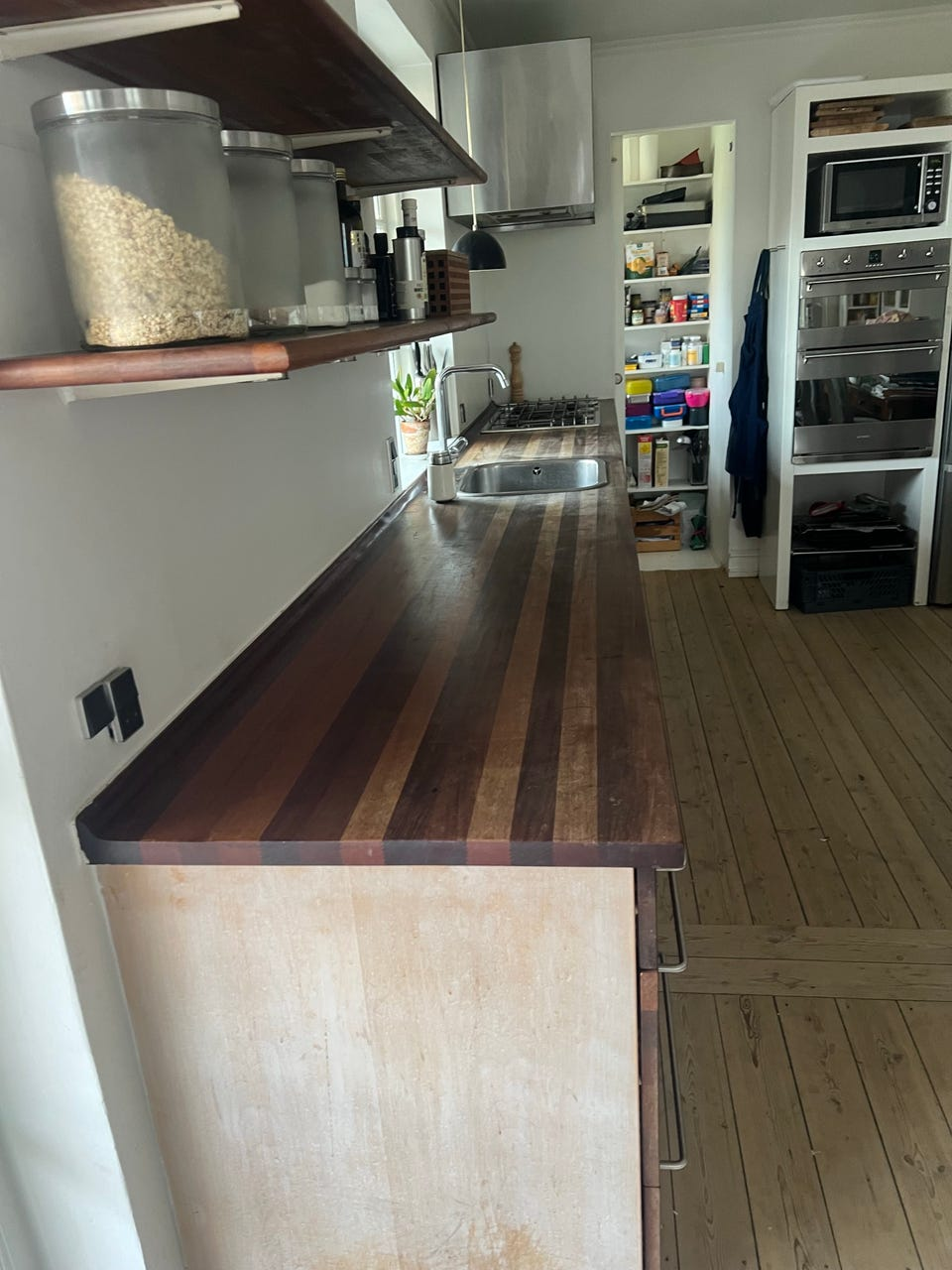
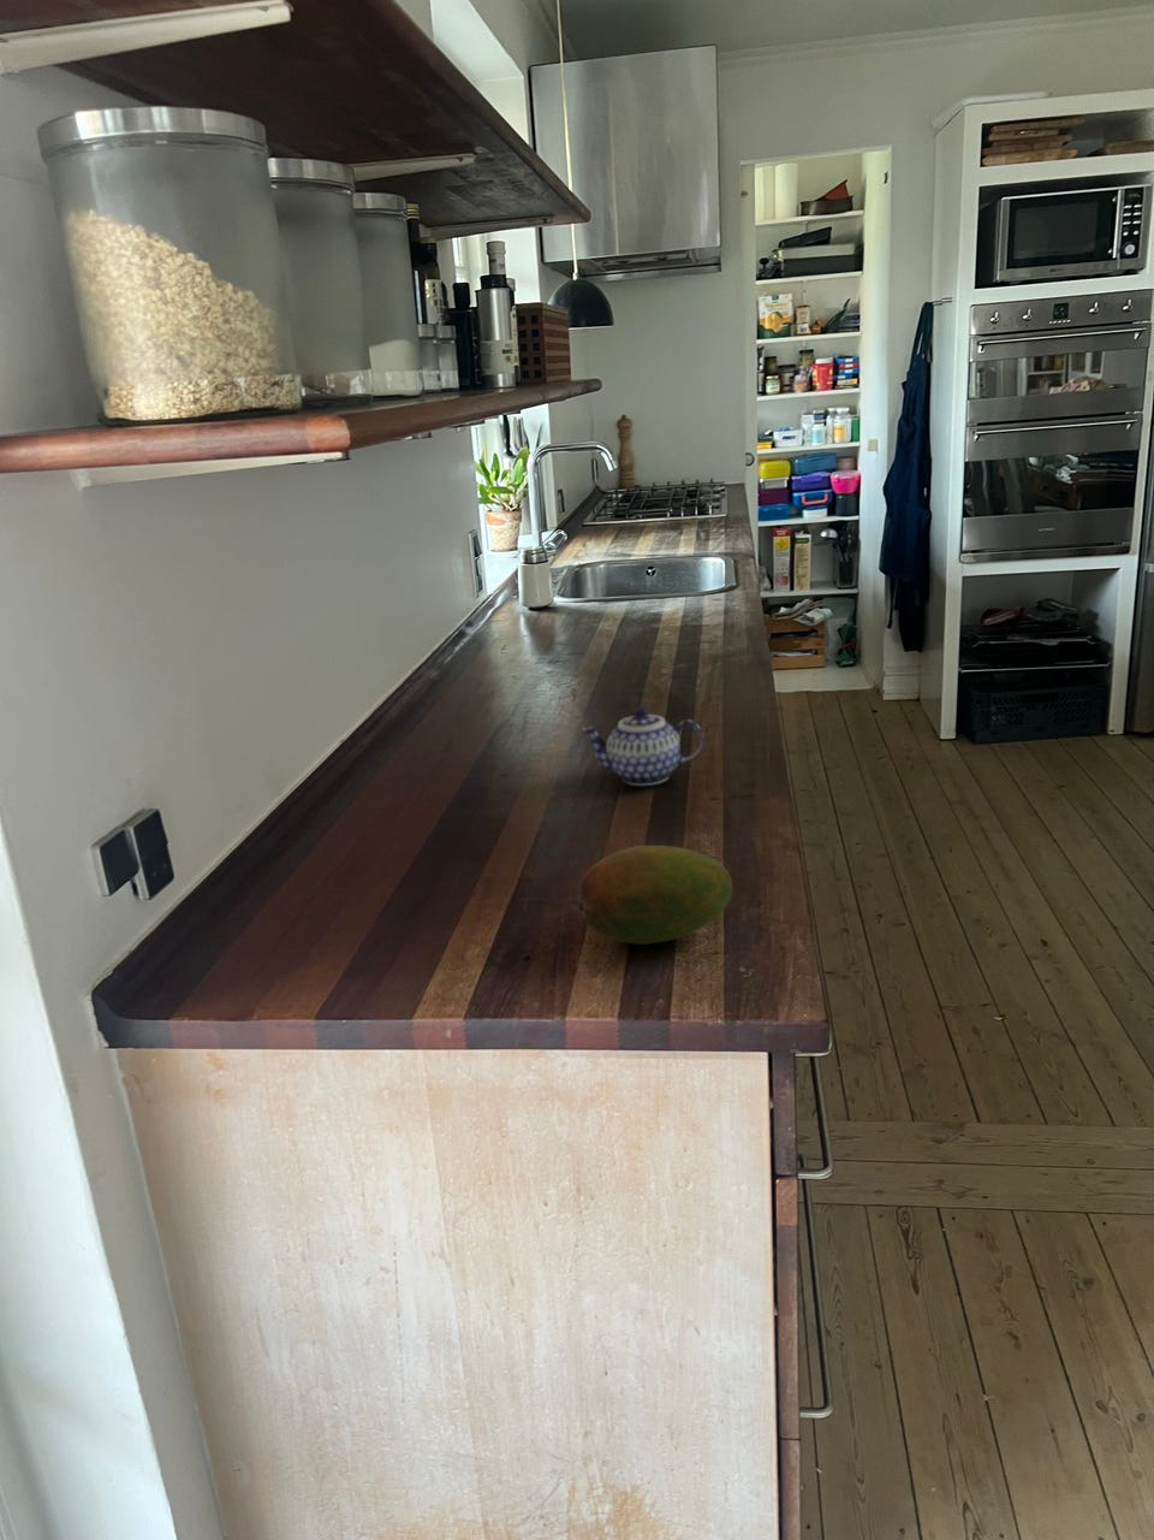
+ fruit [576,845,733,946]
+ teapot [581,706,705,787]
